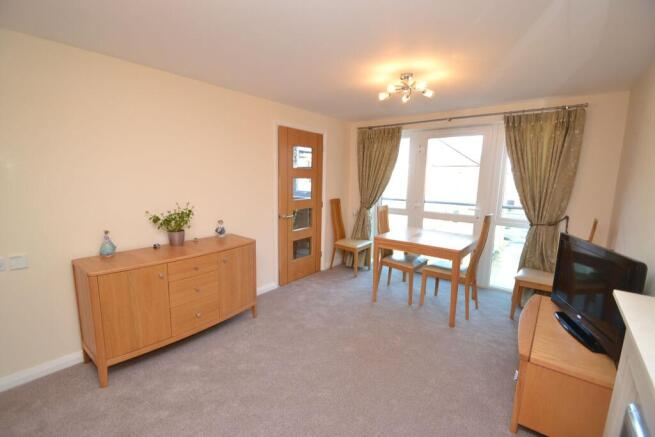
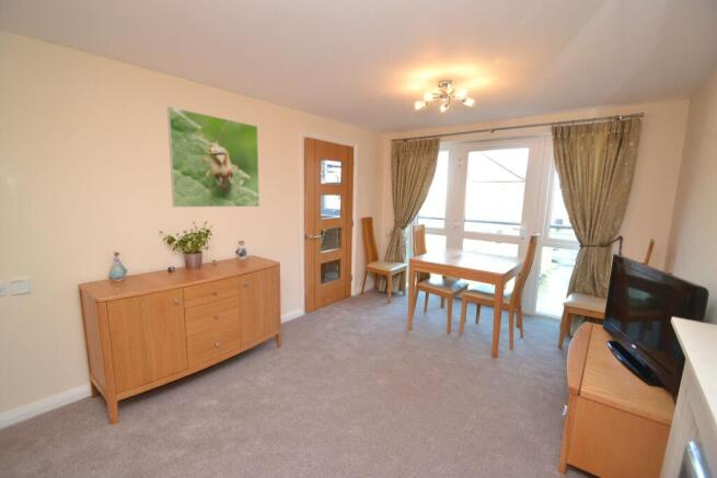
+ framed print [166,105,261,208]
